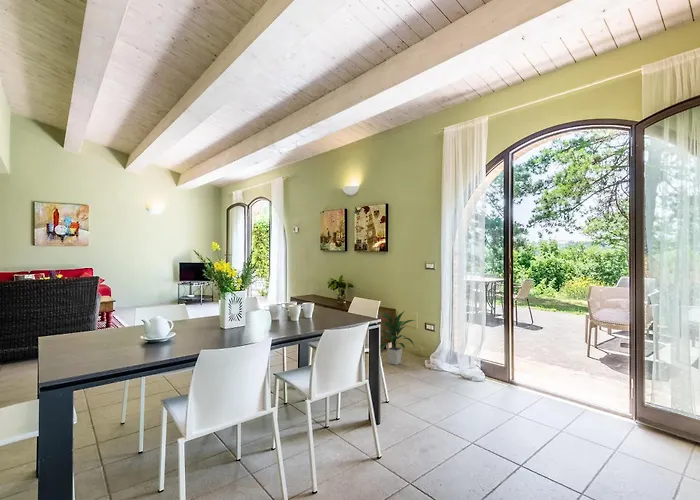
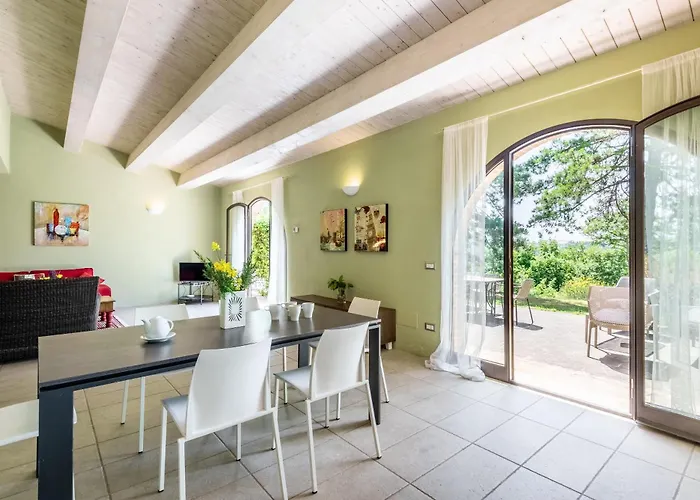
- indoor plant [380,309,416,366]
